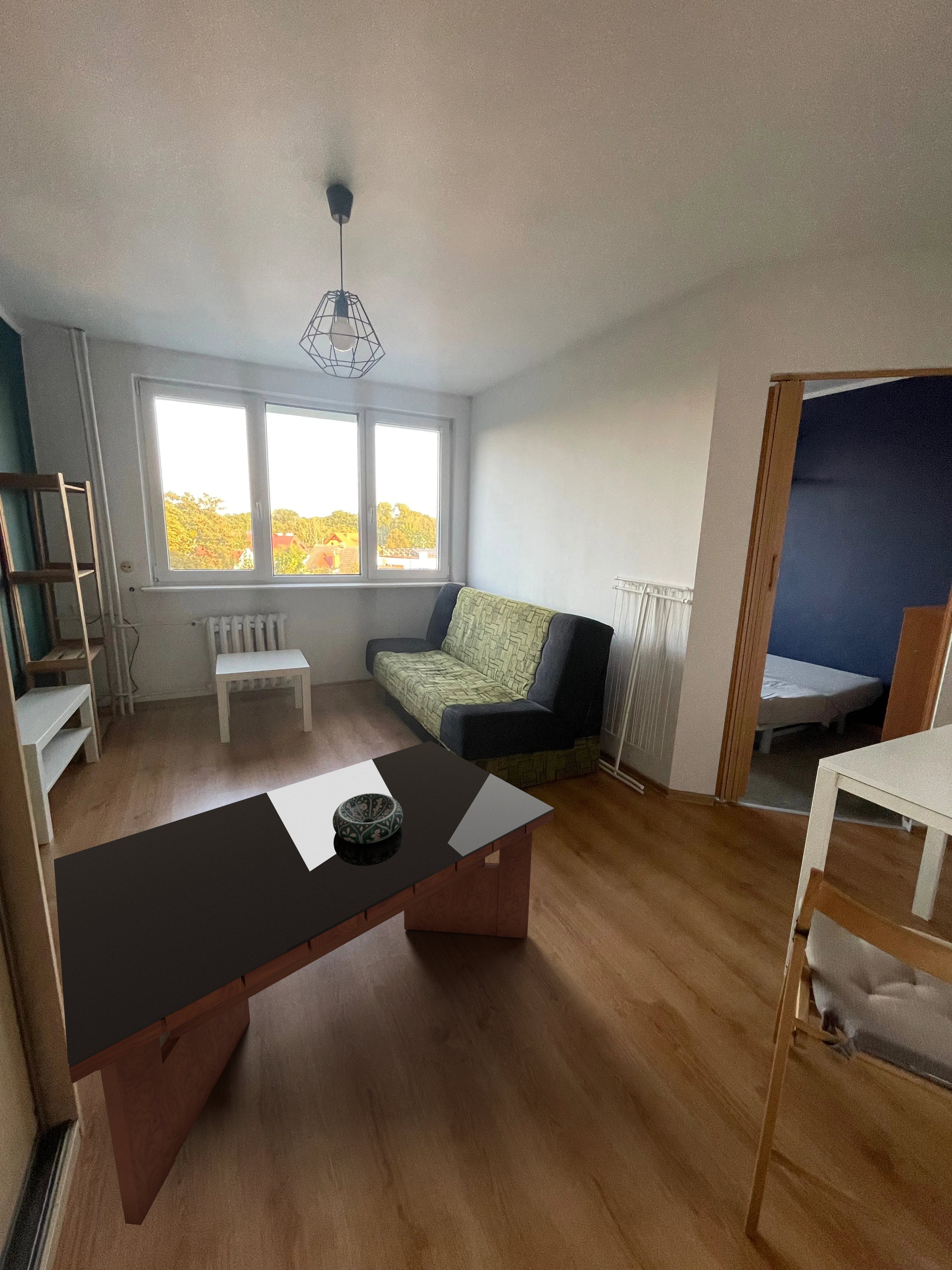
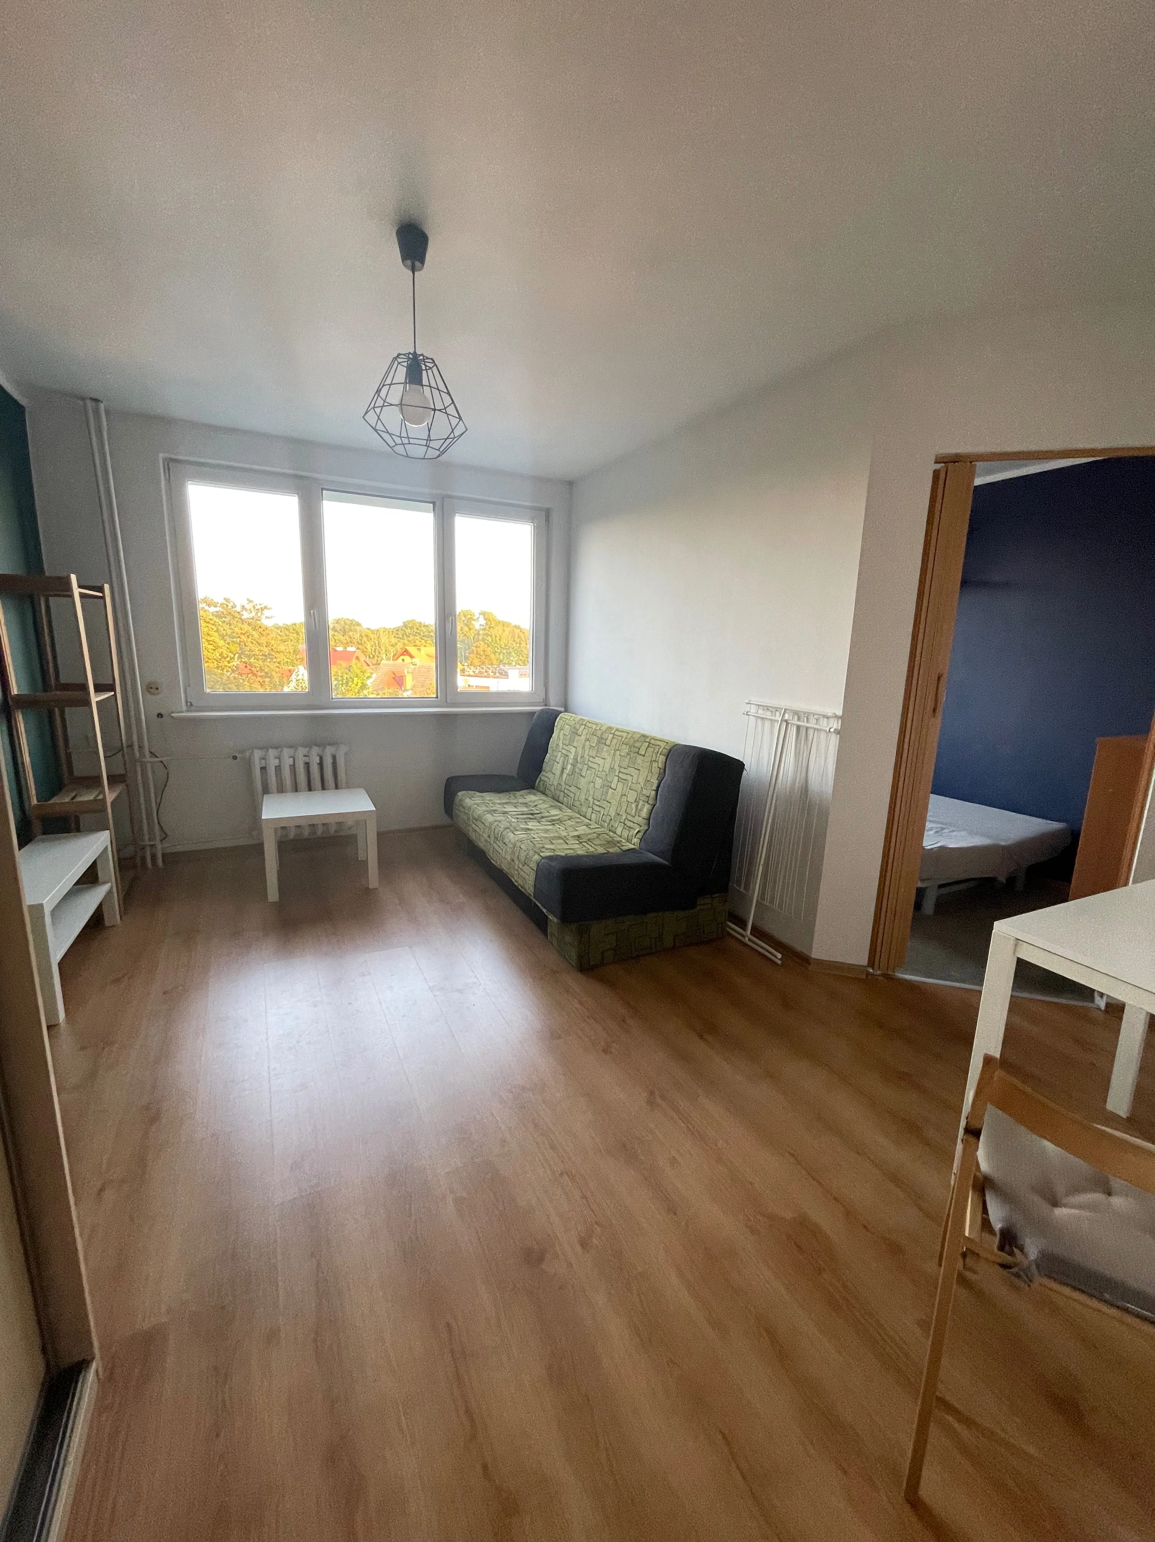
- decorative bowl [332,793,403,844]
- coffee table [54,741,554,1226]
